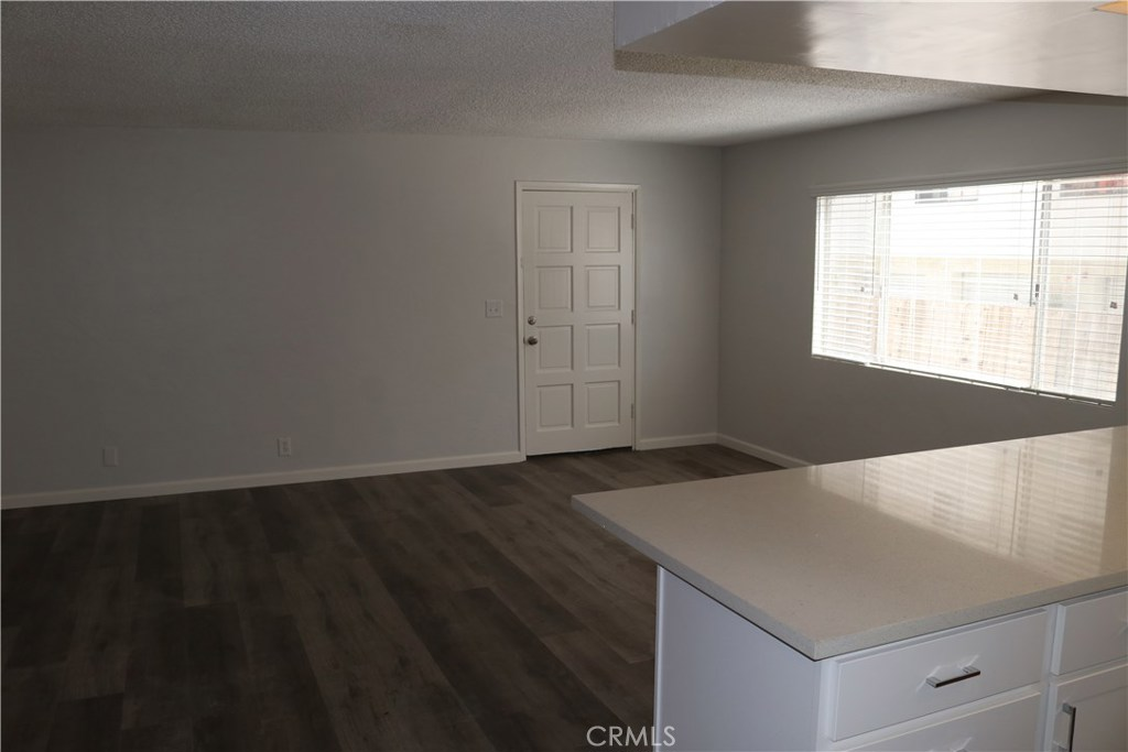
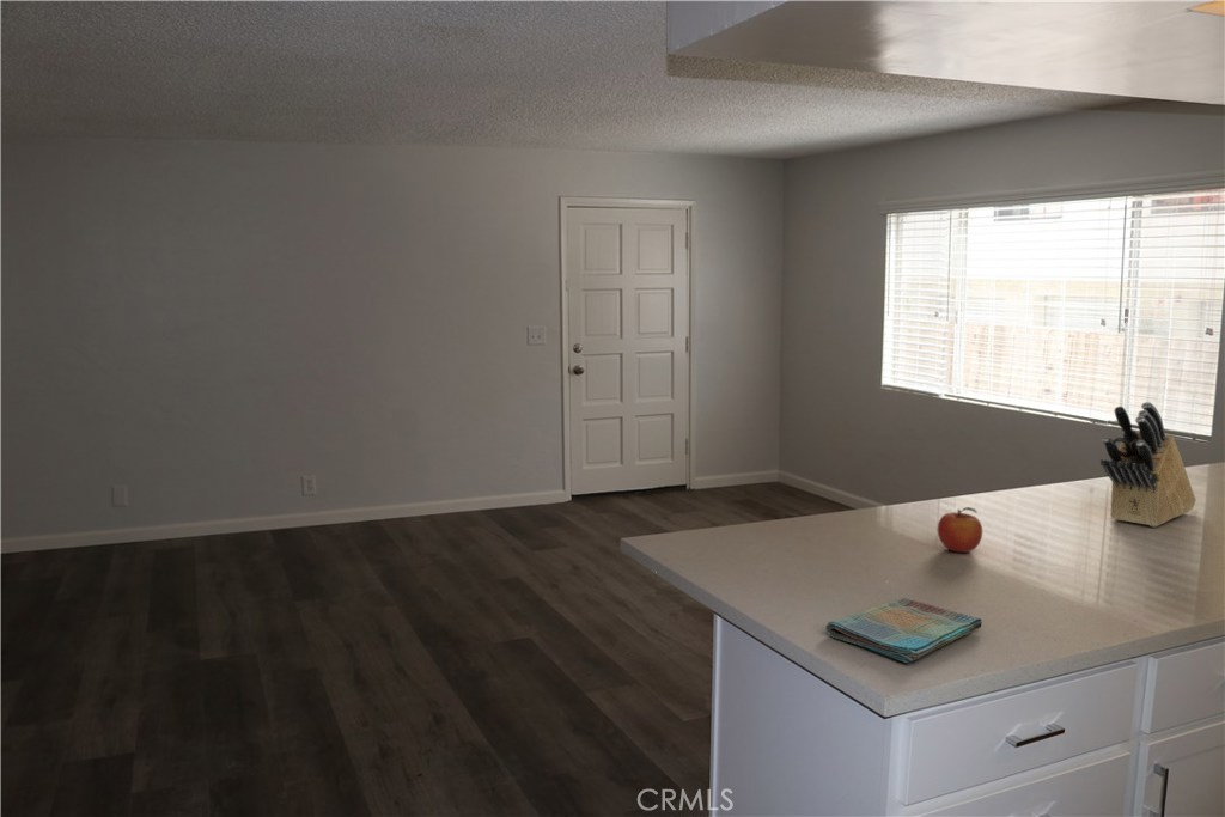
+ fruit [937,506,983,554]
+ dish towel [824,596,983,664]
+ knife block [1099,401,1197,528]
